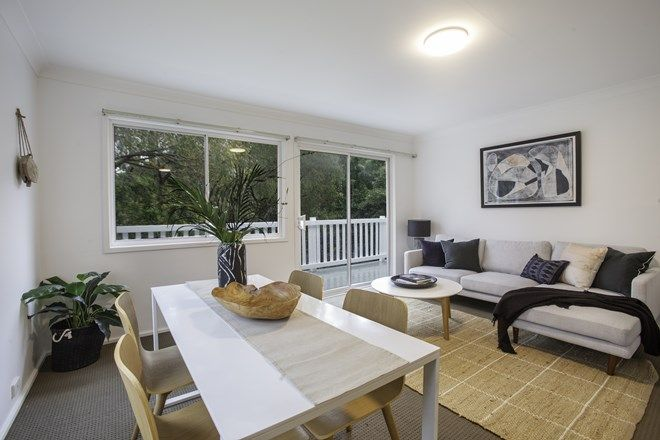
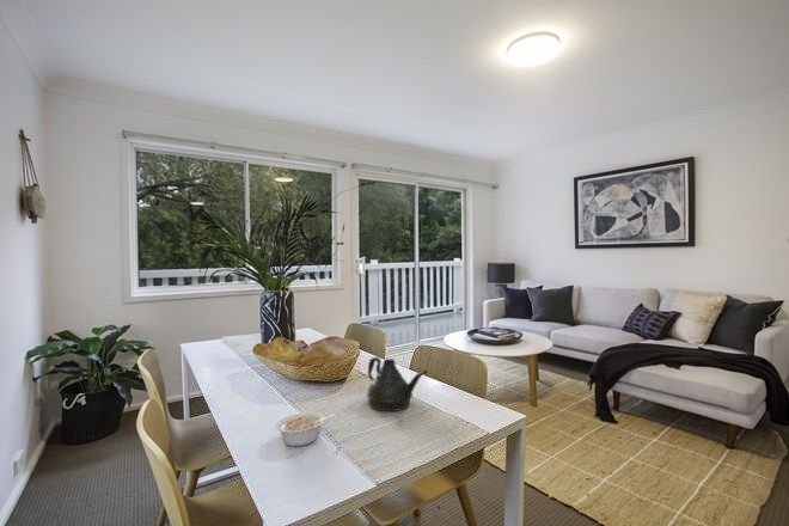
+ teapot [366,356,429,412]
+ legume [275,411,336,447]
